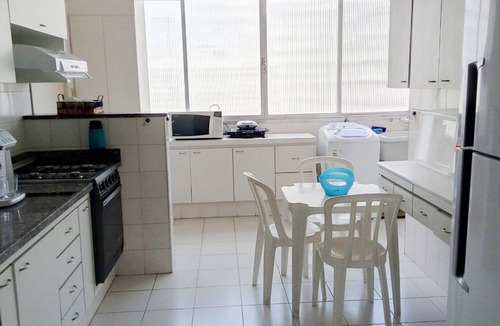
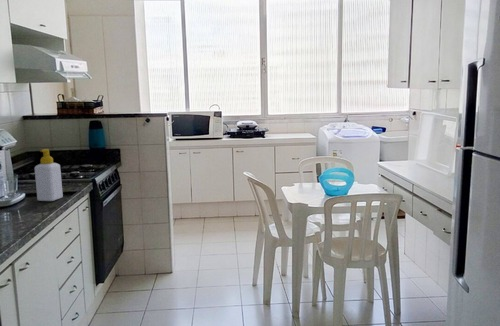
+ soap bottle [34,148,64,202]
